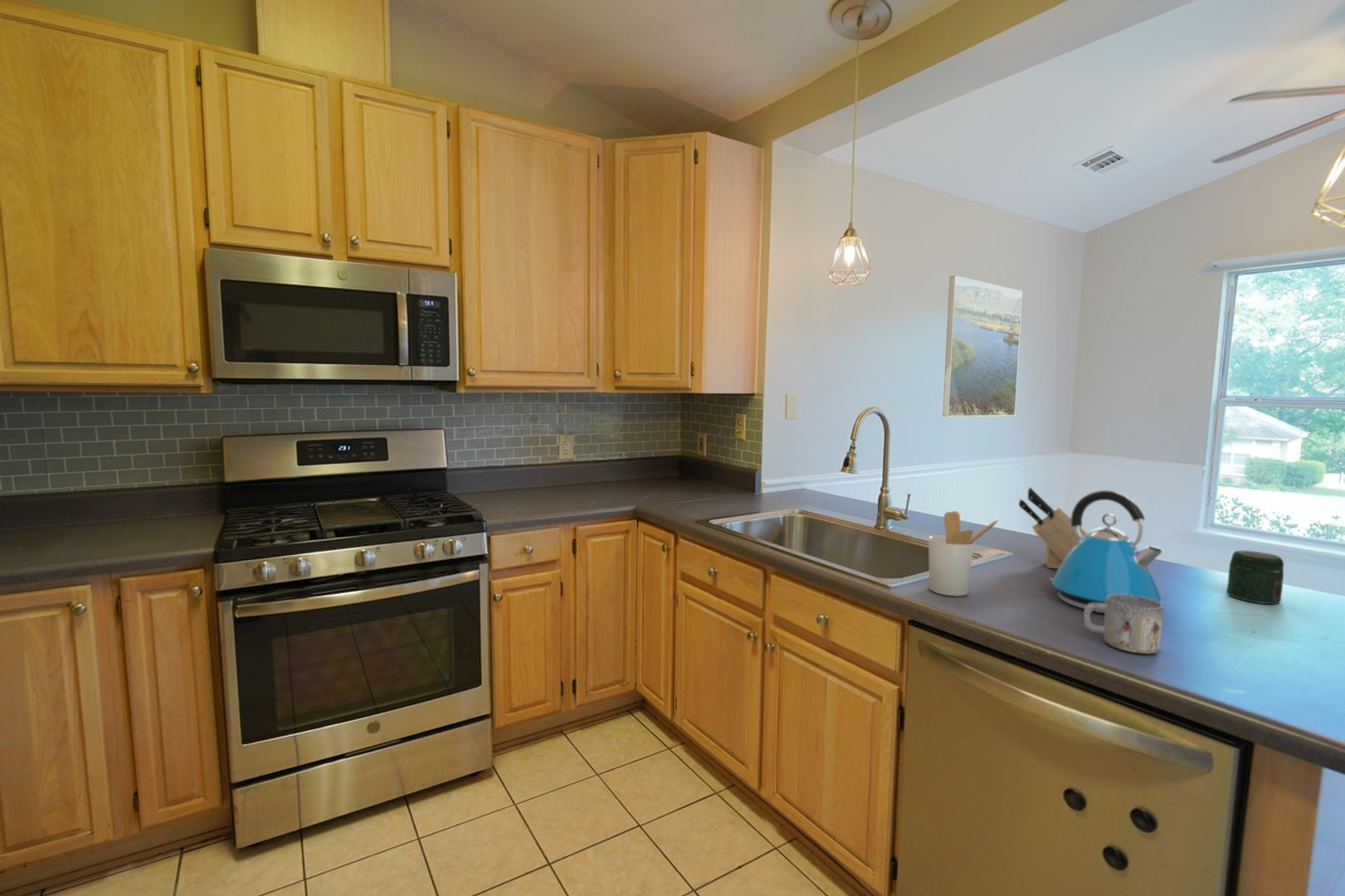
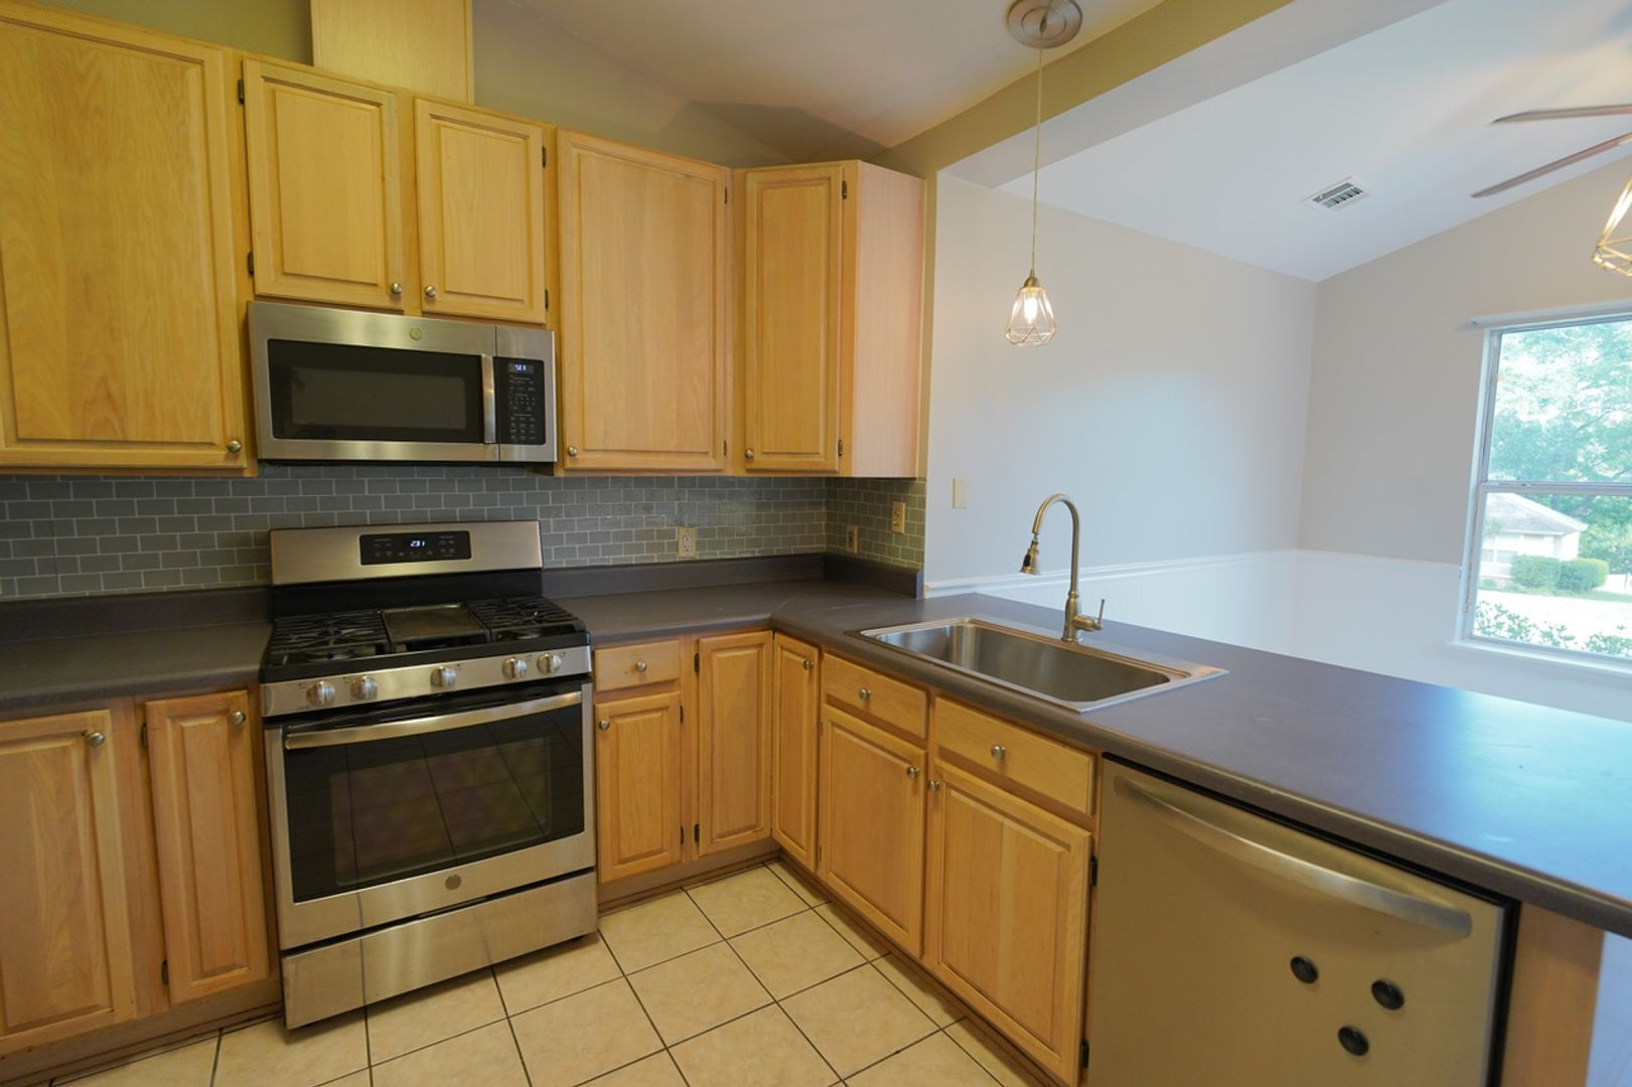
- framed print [942,275,1023,417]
- jar [1226,550,1284,605]
- kettle [1049,489,1164,615]
- utensil holder [928,510,998,597]
- mug [1082,594,1164,655]
- knife block [1018,487,1088,570]
